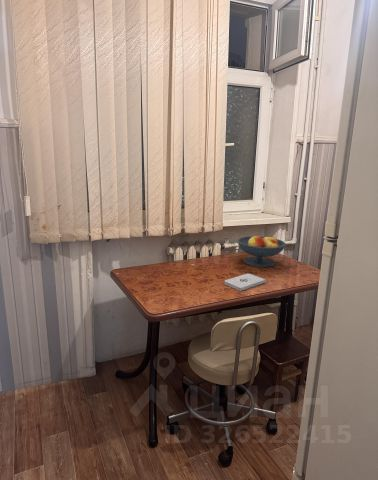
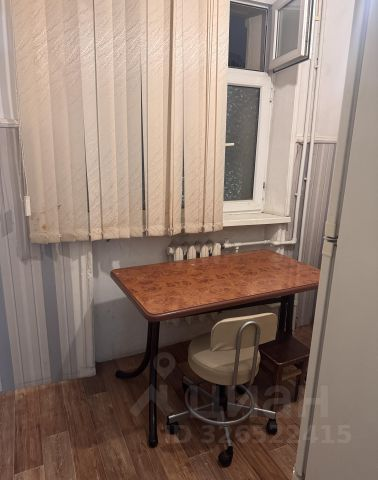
- fruit bowl [236,234,287,268]
- notepad [223,273,266,292]
